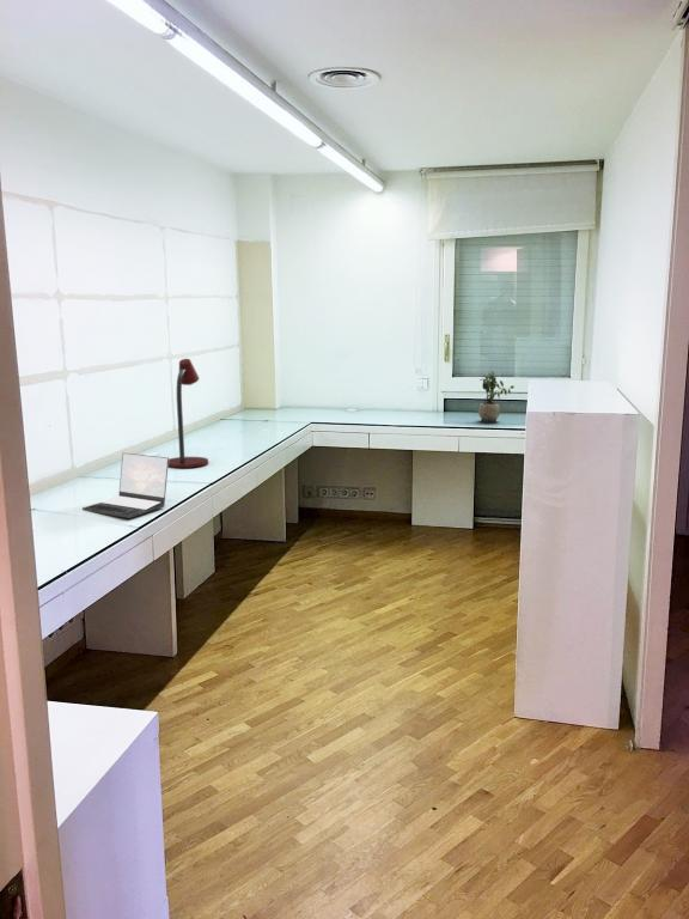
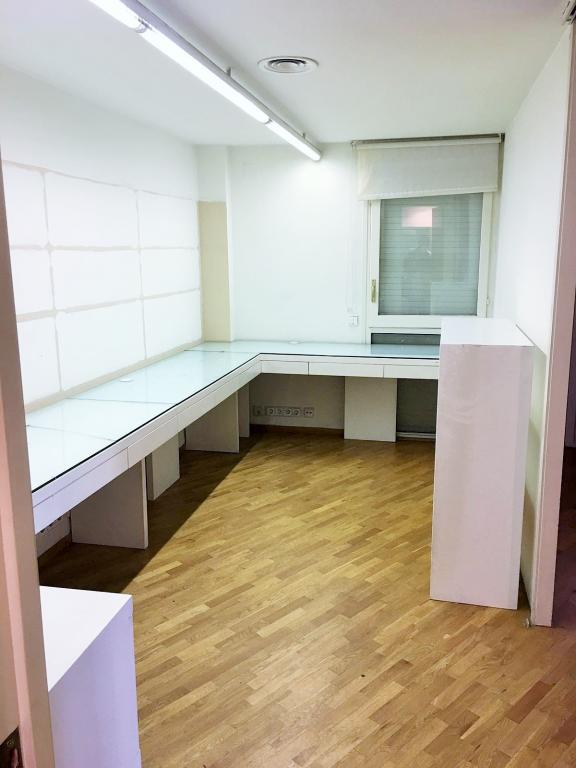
- desk lamp [167,358,209,469]
- laptop [81,452,170,519]
- potted plant [477,370,514,424]
